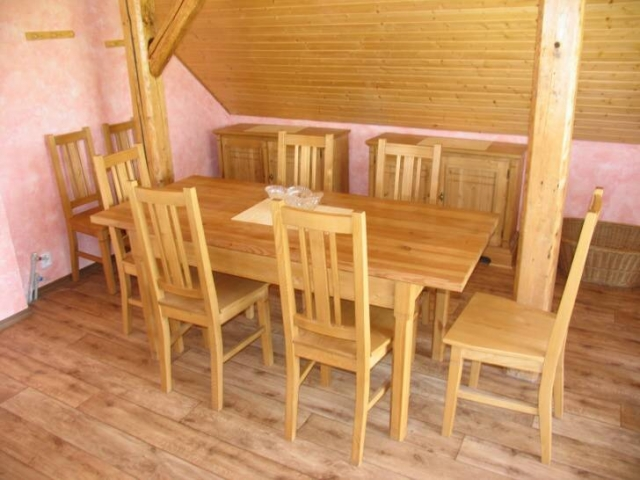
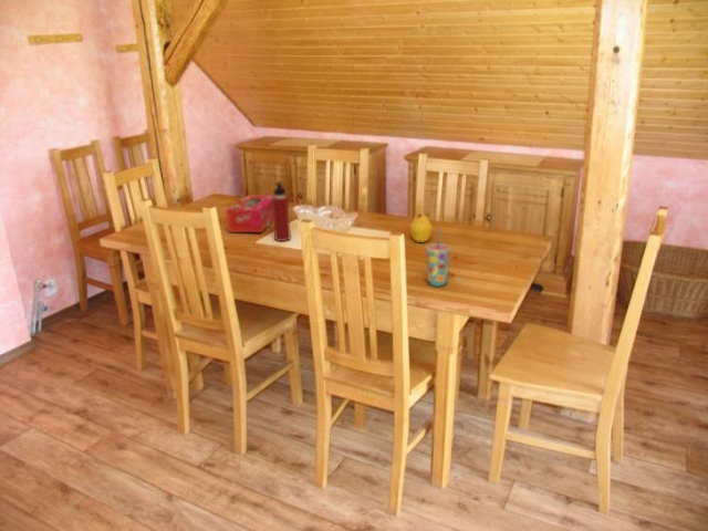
+ tissue box [226,194,274,233]
+ fruit [409,212,434,243]
+ cup [425,227,451,288]
+ water bottle [272,179,292,242]
